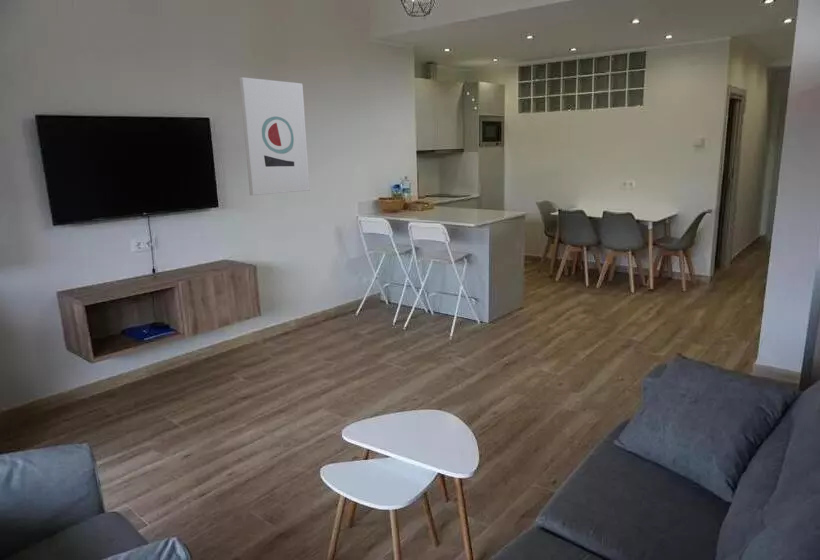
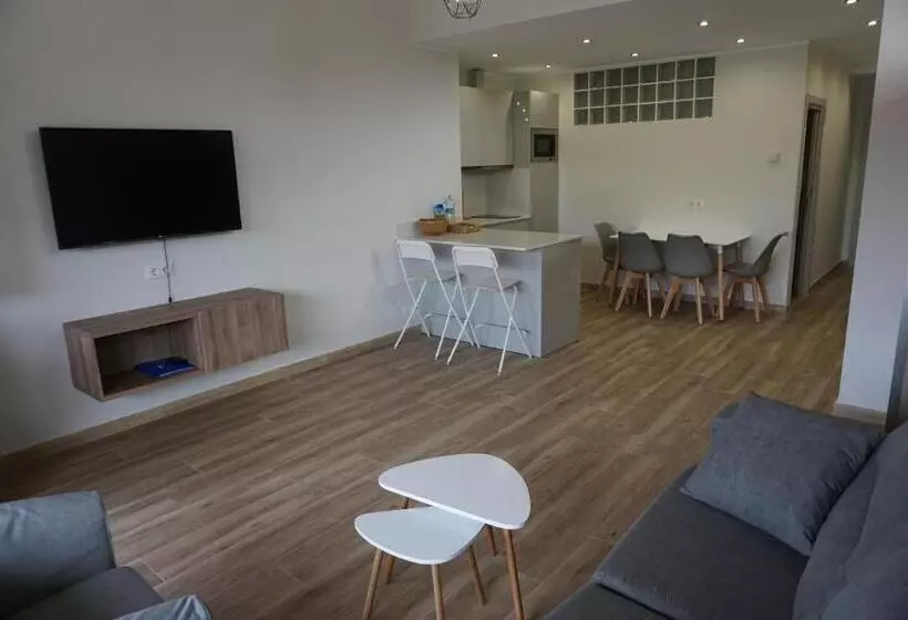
- wall art [238,76,311,196]
